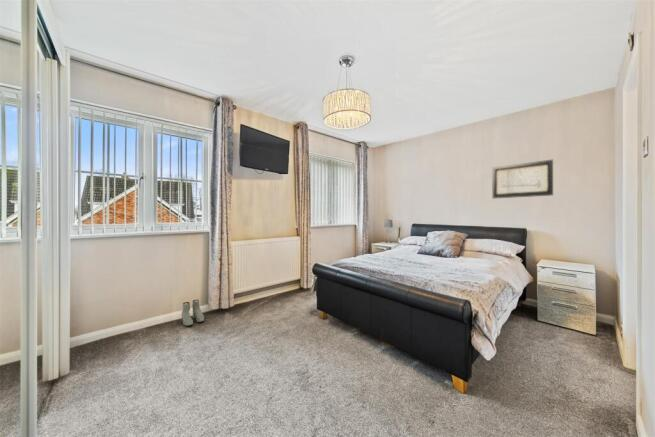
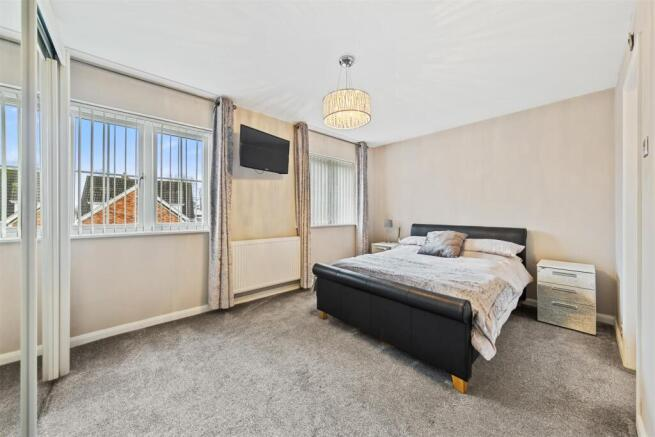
- boots [180,299,205,327]
- wall art [491,159,554,199]
